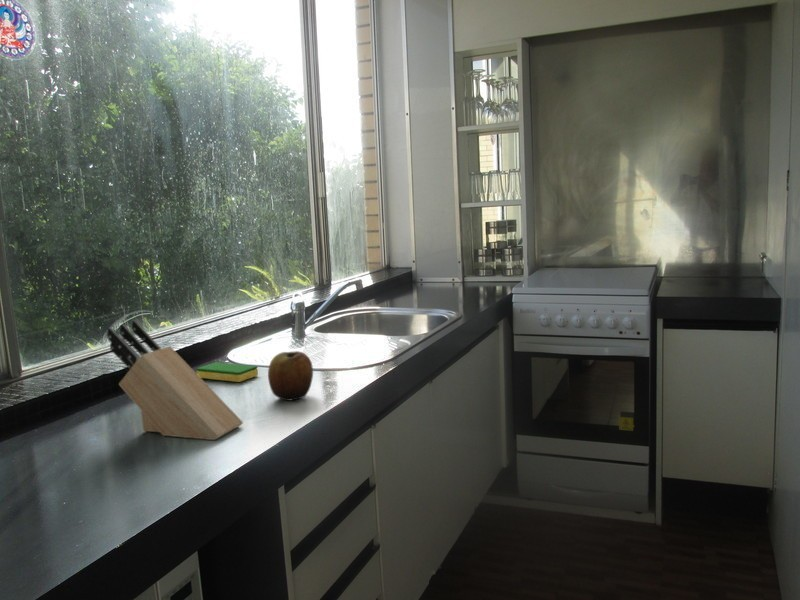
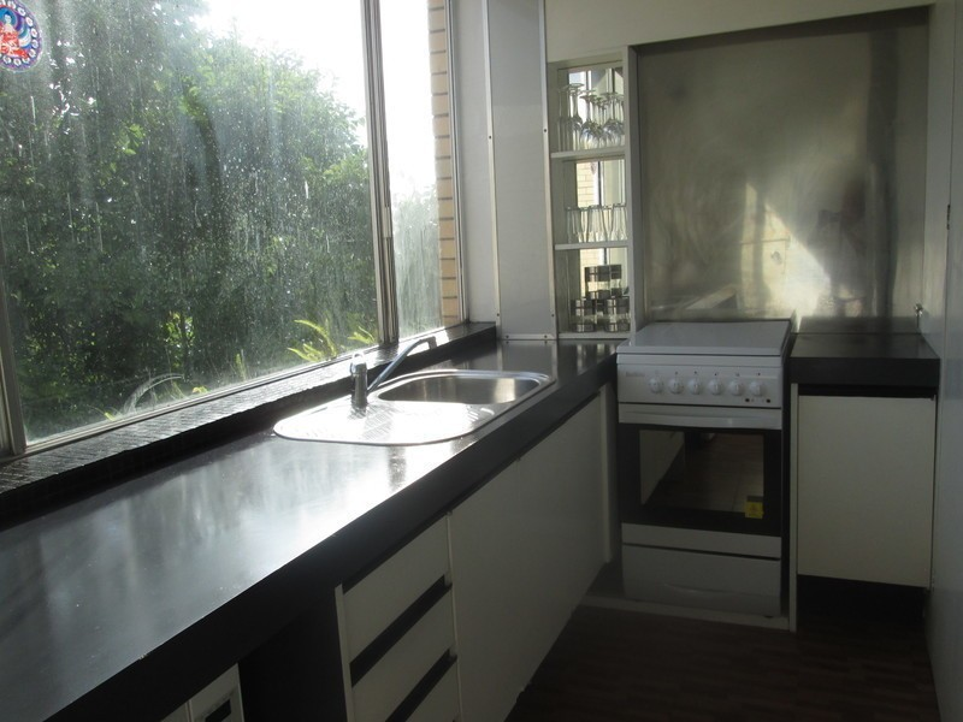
- apple [267,350,314,402]
- knife block [106,320,244,441]
- dish sponge [195,361,259,383]
